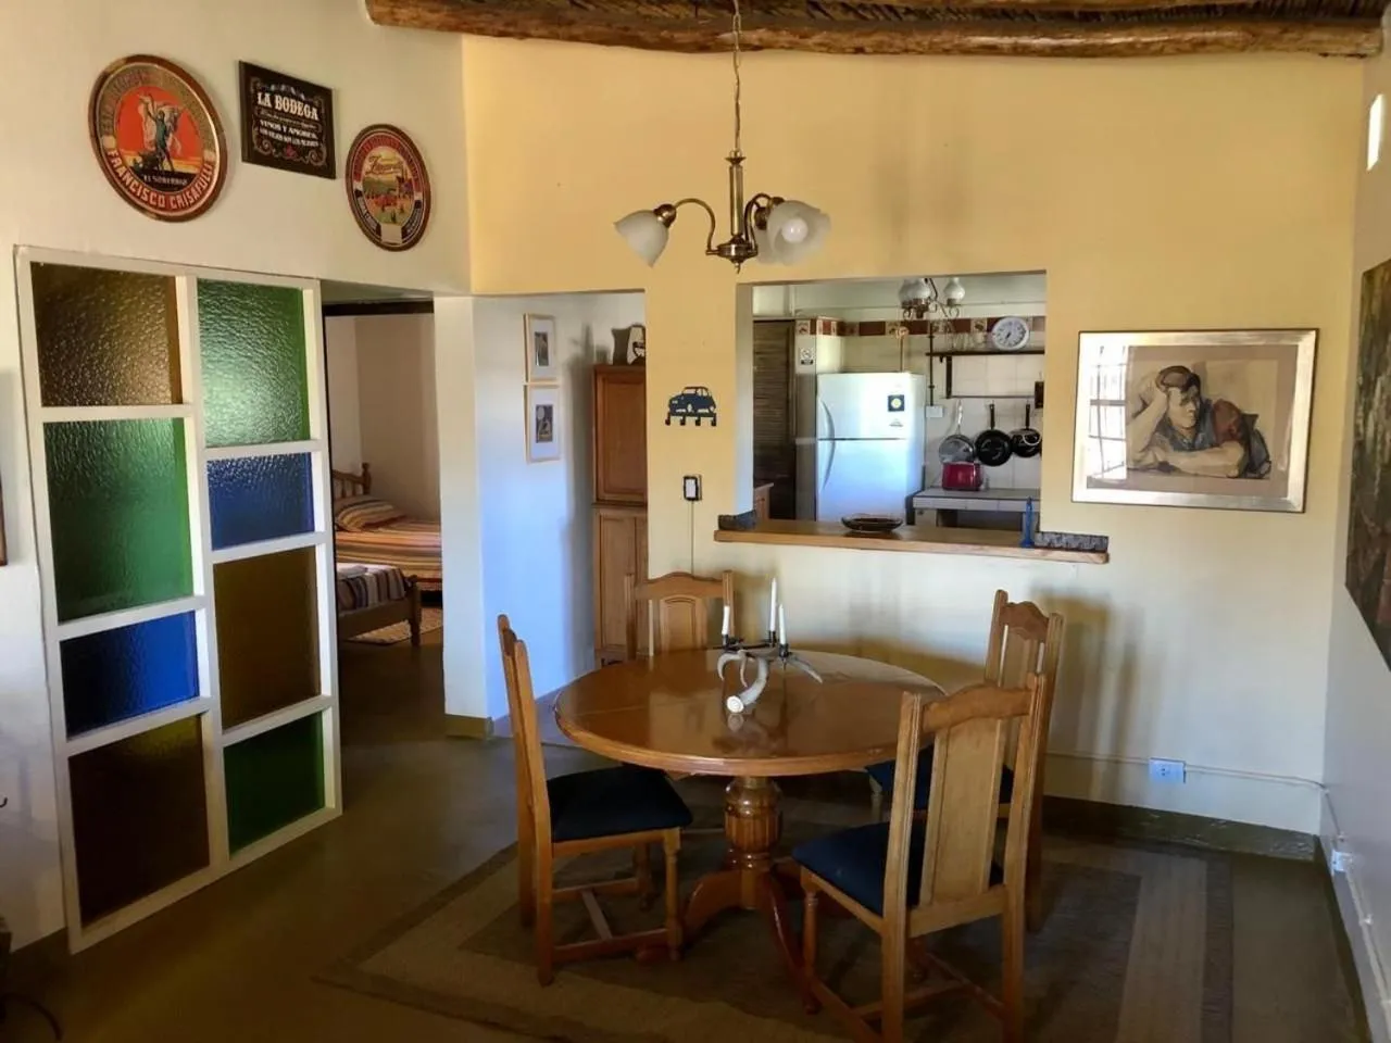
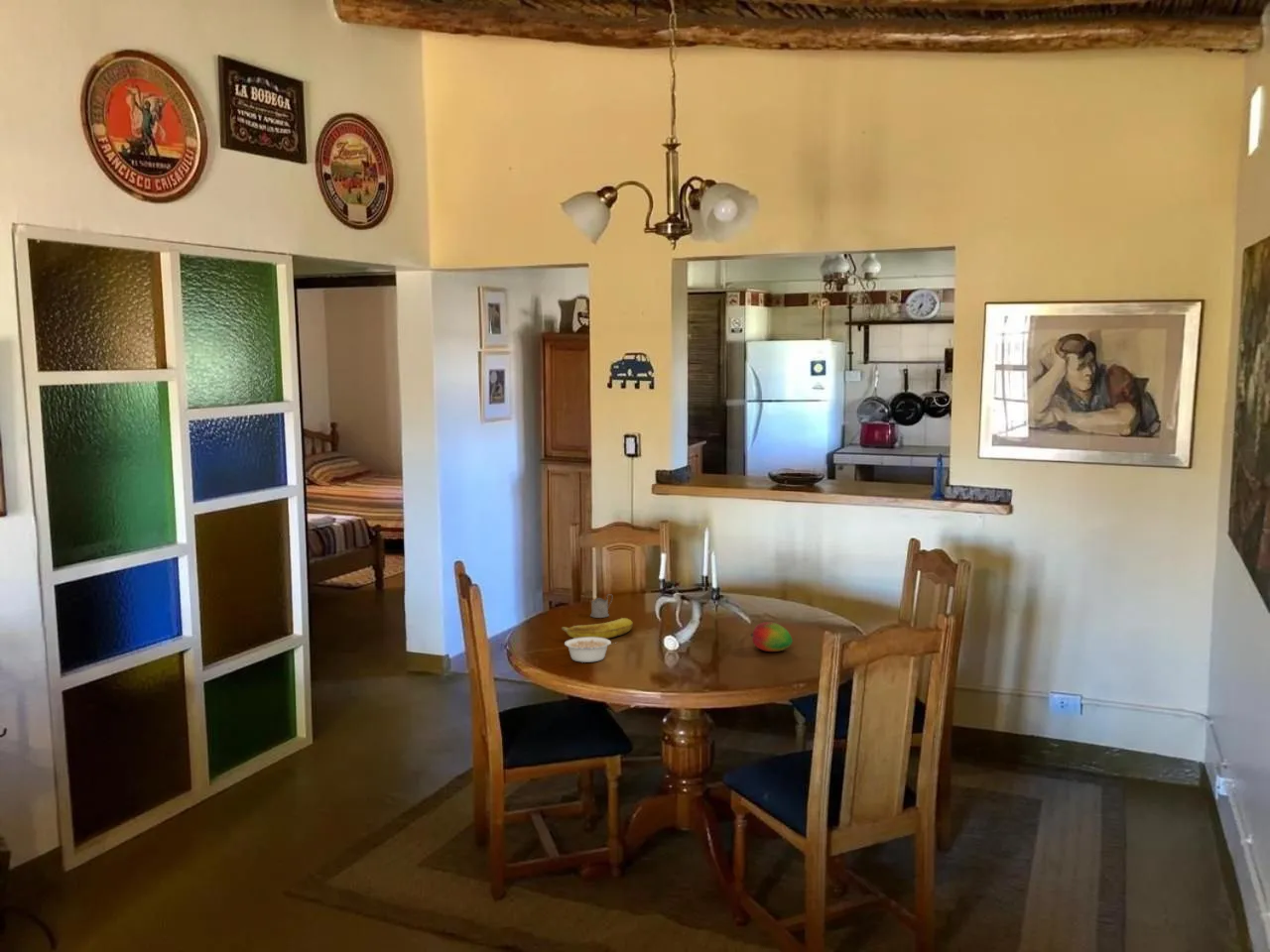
+ tea glass holder [589,593,613,619]
+ legume [564,638,616,663]
+ banana [561,617,634,640]
+ fruit [749,621,794,653]
